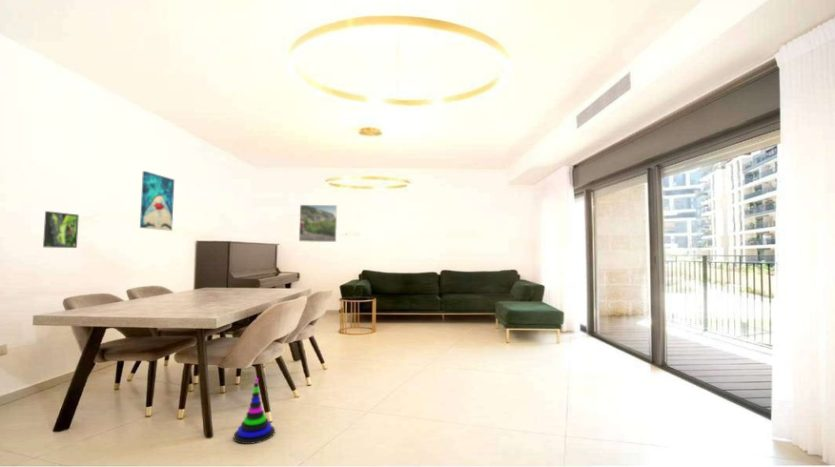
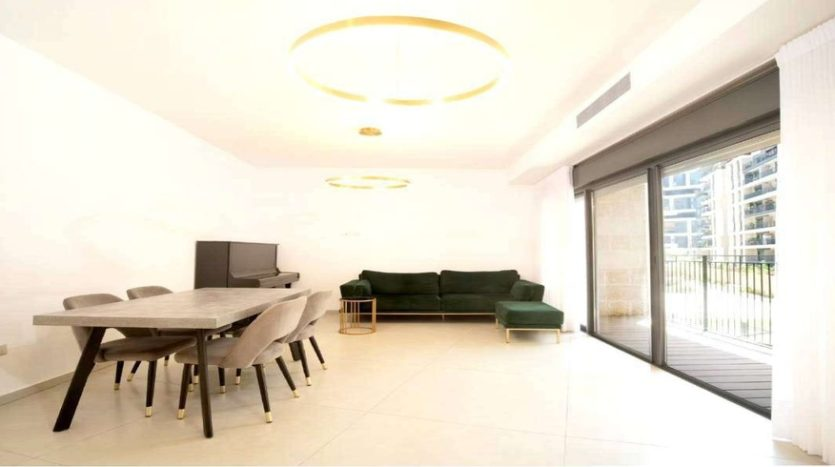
- stacking toy [233,377,276,445]
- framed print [298,204,338,243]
- wall art [139,170,175,232]
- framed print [42,210,80,249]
